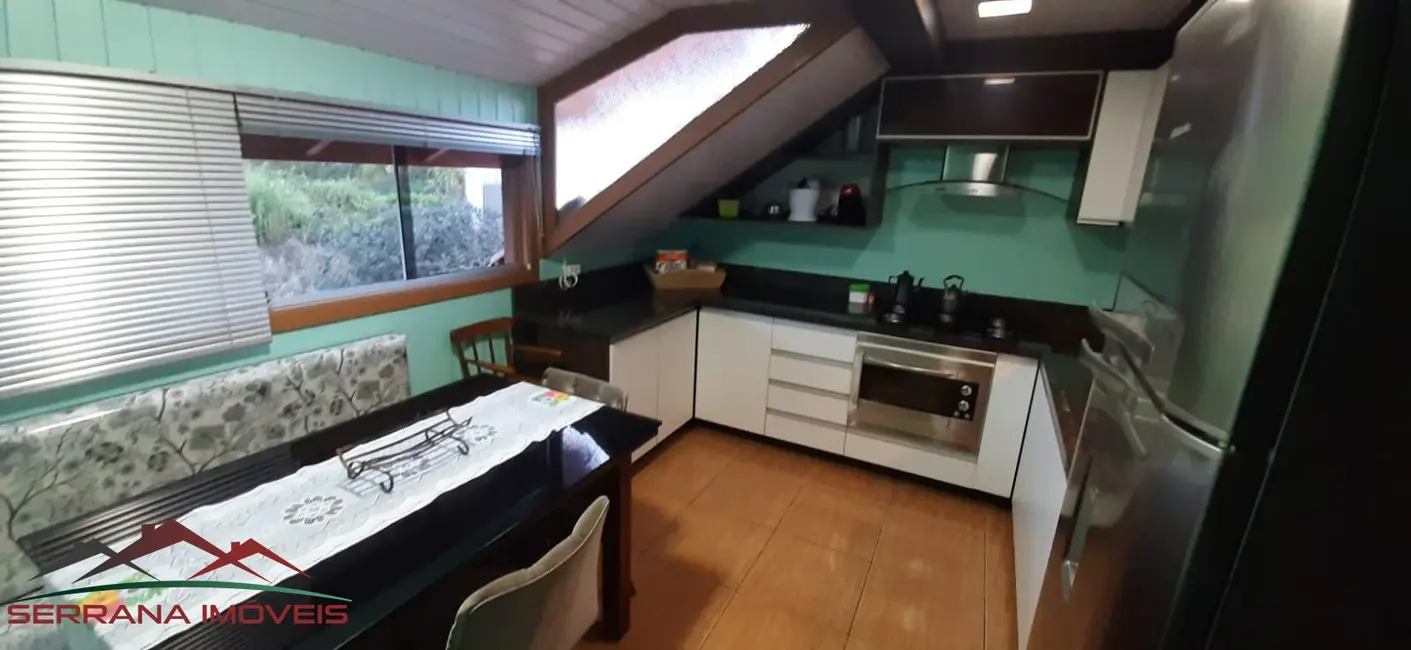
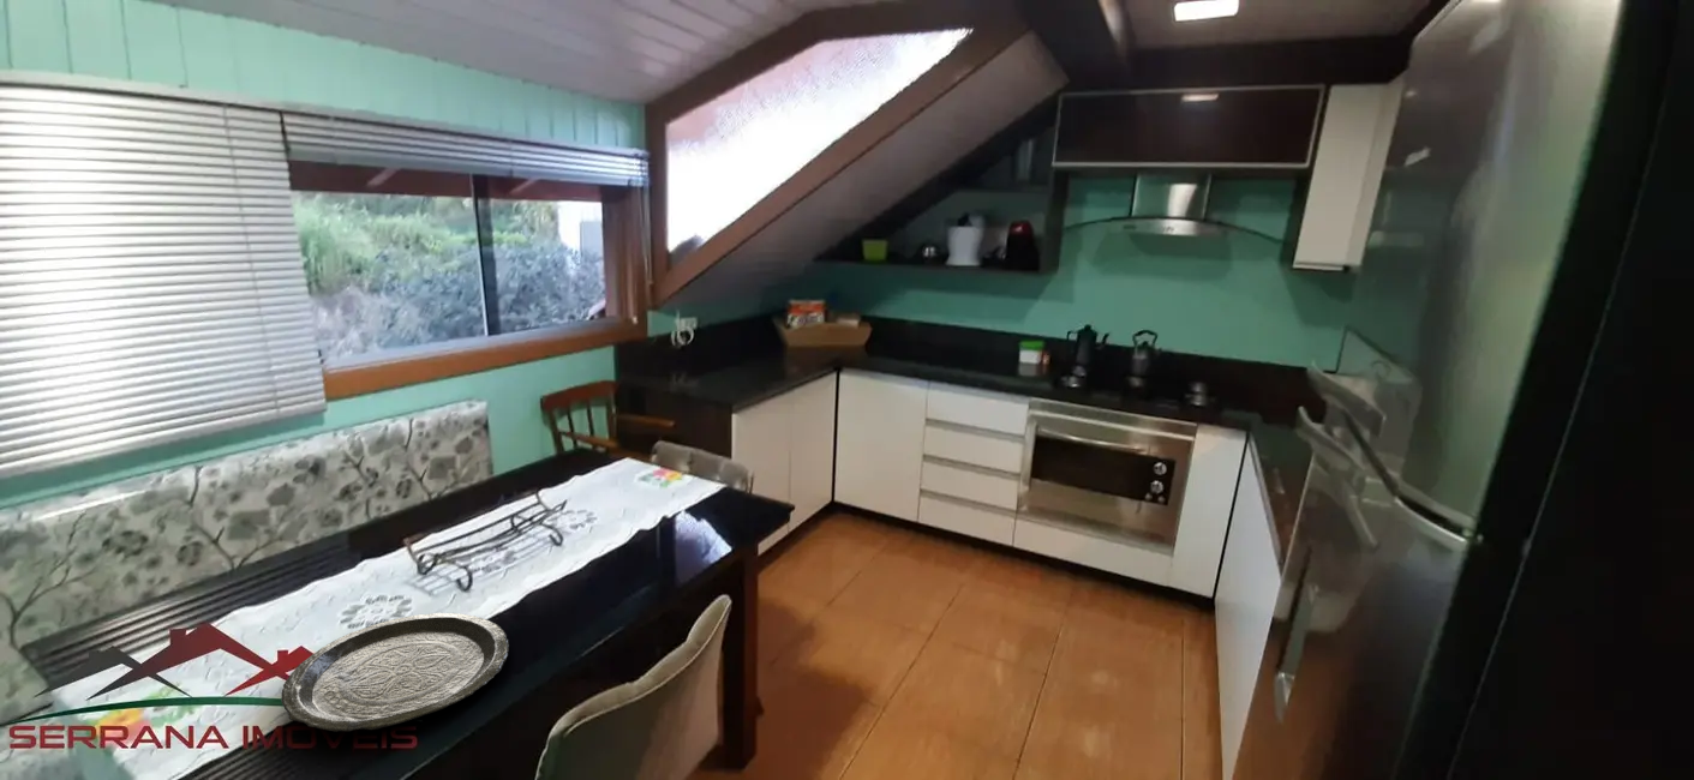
+ plate [280,612,510,733]
